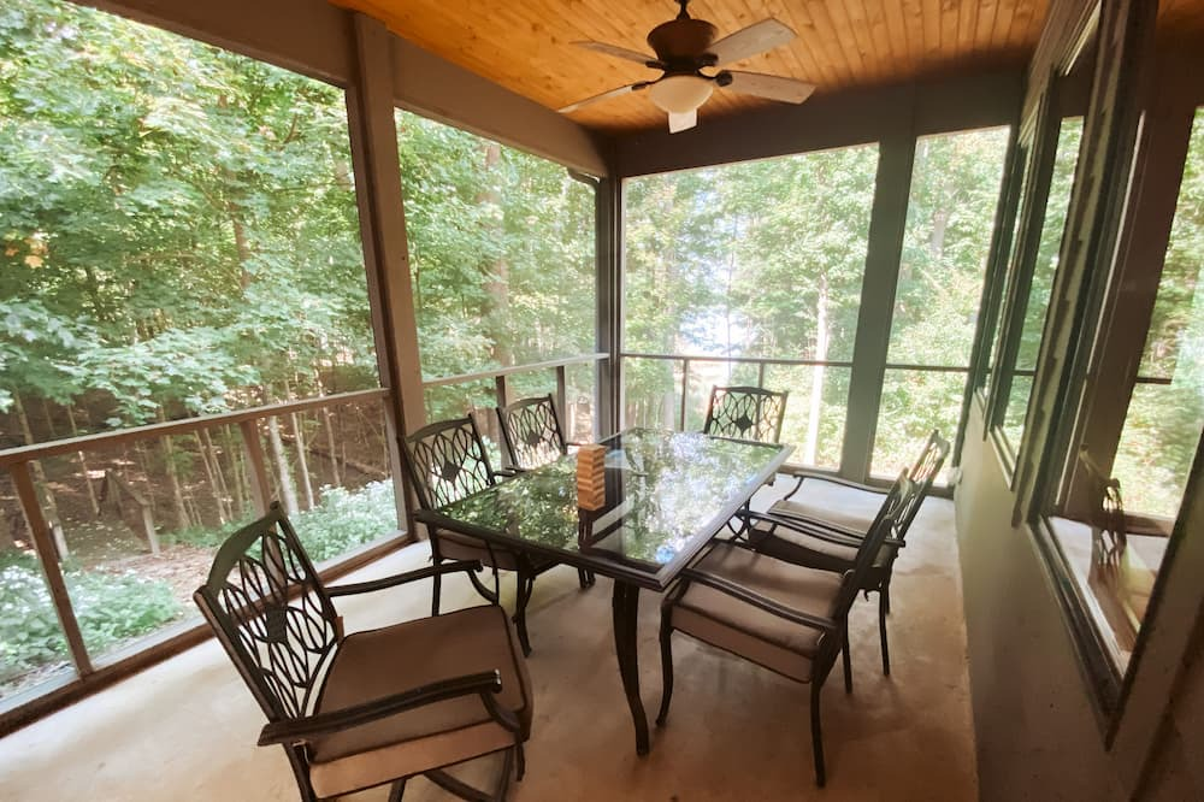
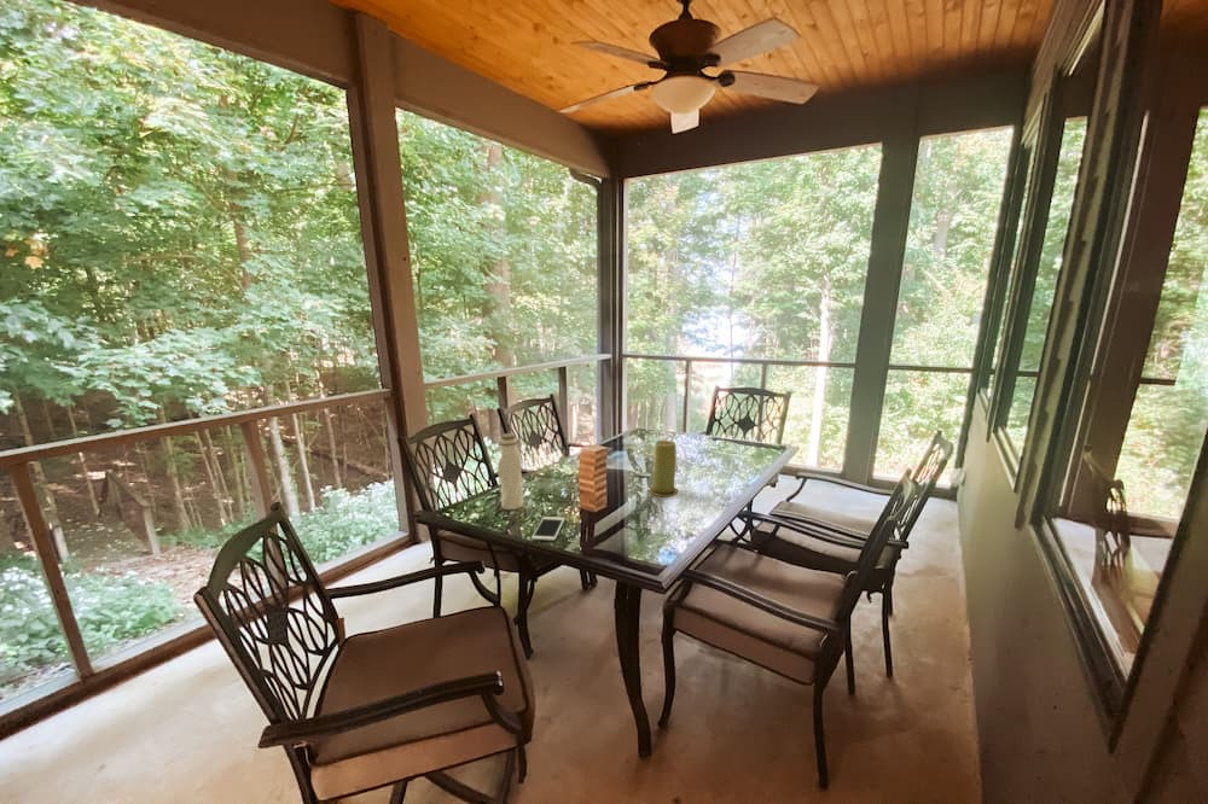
+ candle [647,439,679,497]
+ cell phone [530,515,567,542]
+ water bottle [496,432,524,511]
